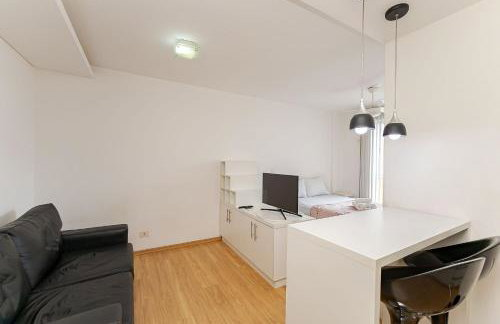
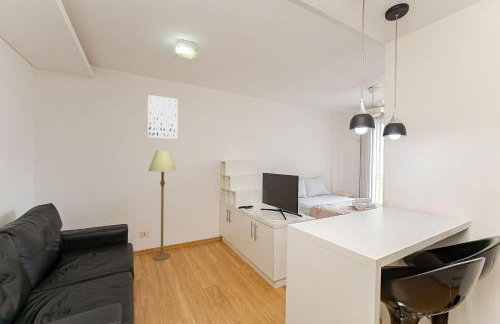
+ floor lamp [148,150,177,261]
+ wall art [147,94,179,140]
